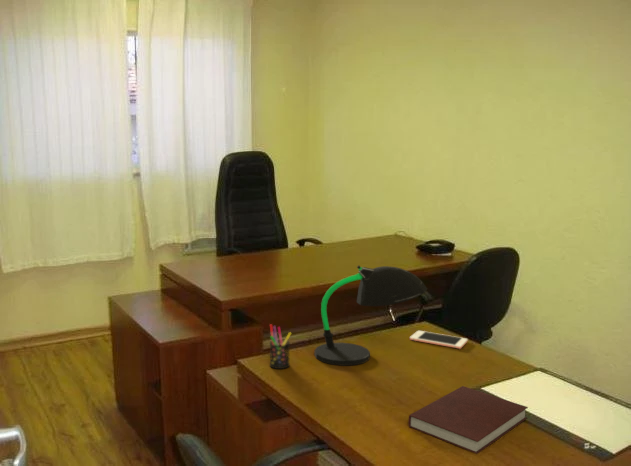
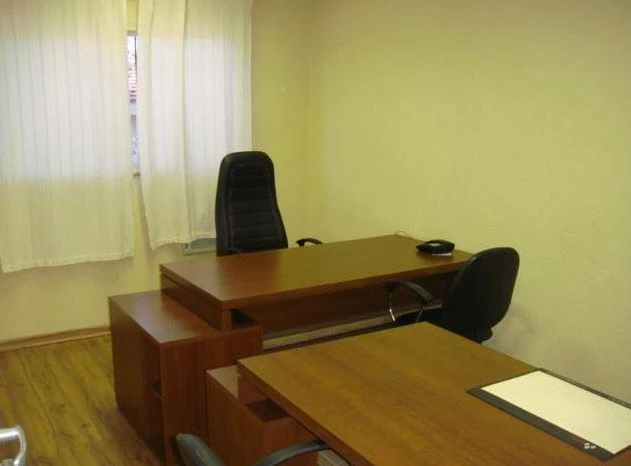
- desk lamp [314,265,428,367]
- notebook [407,385,529,455]
- cell phone [409,330,469,350]
- pen holder [269,323,292,370]
